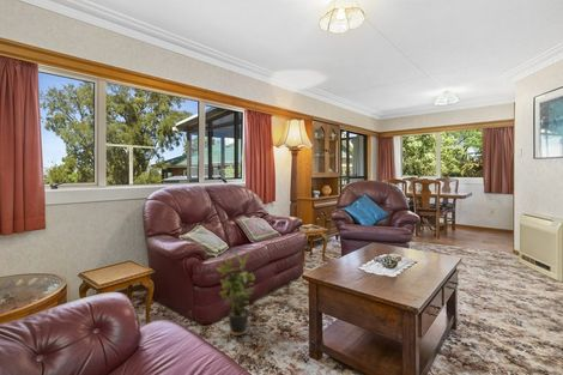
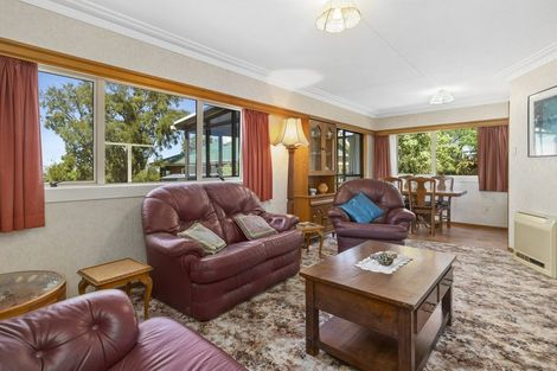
- potted plant [214,249,256,337]
